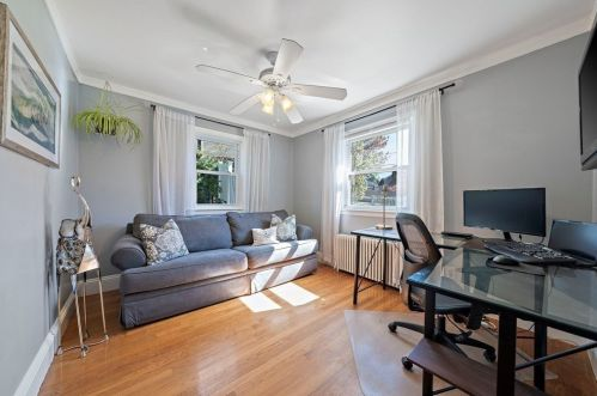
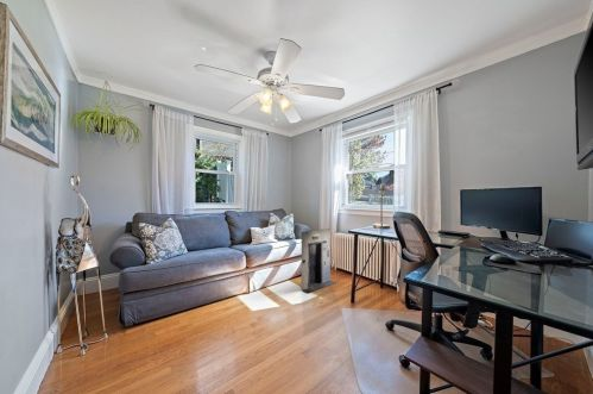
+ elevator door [299,227,336,294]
